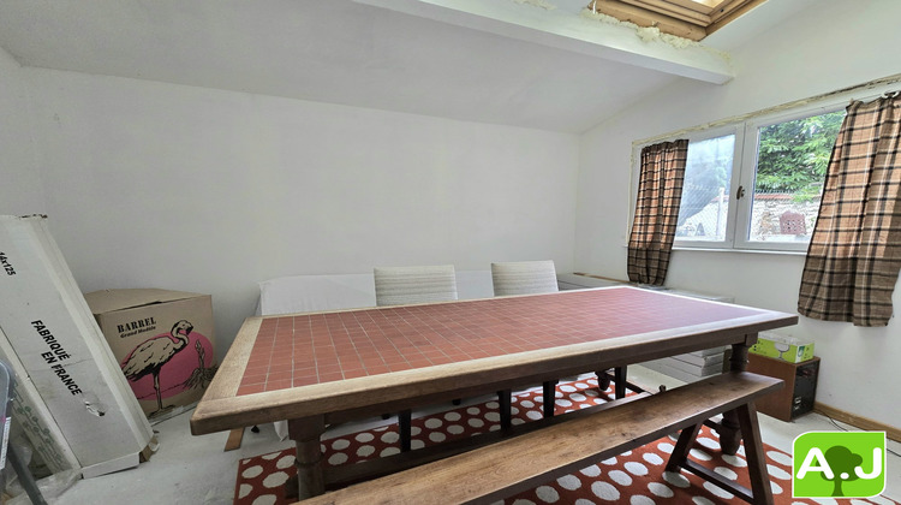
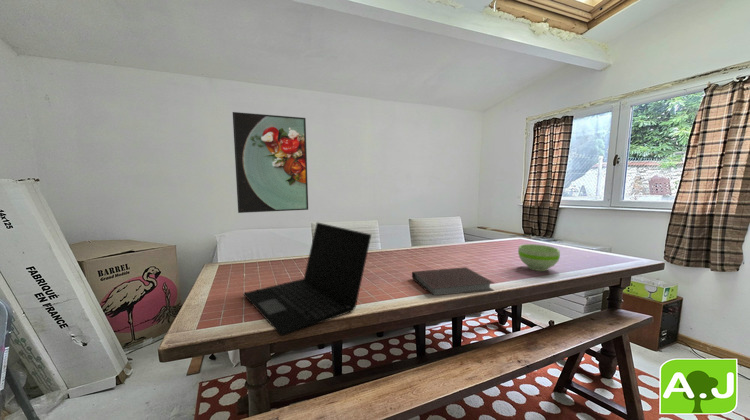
+ bowl [517,243,561,272]
+ notebook [411,266,495,296]
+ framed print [232,111,309,214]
+ laptop [242,221,372,337]
